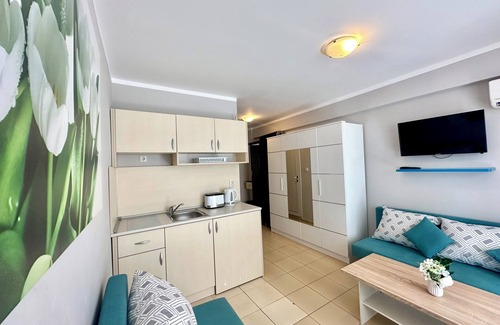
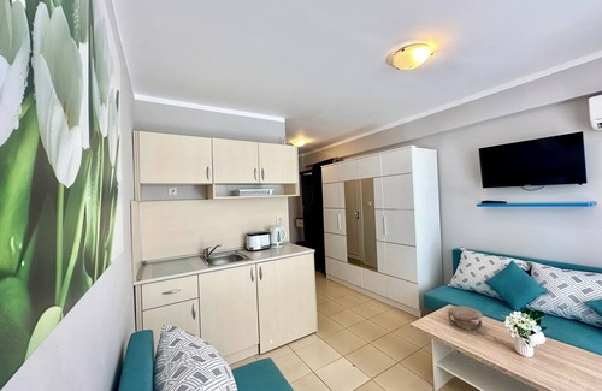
+ bowl [445,306,484,331]
